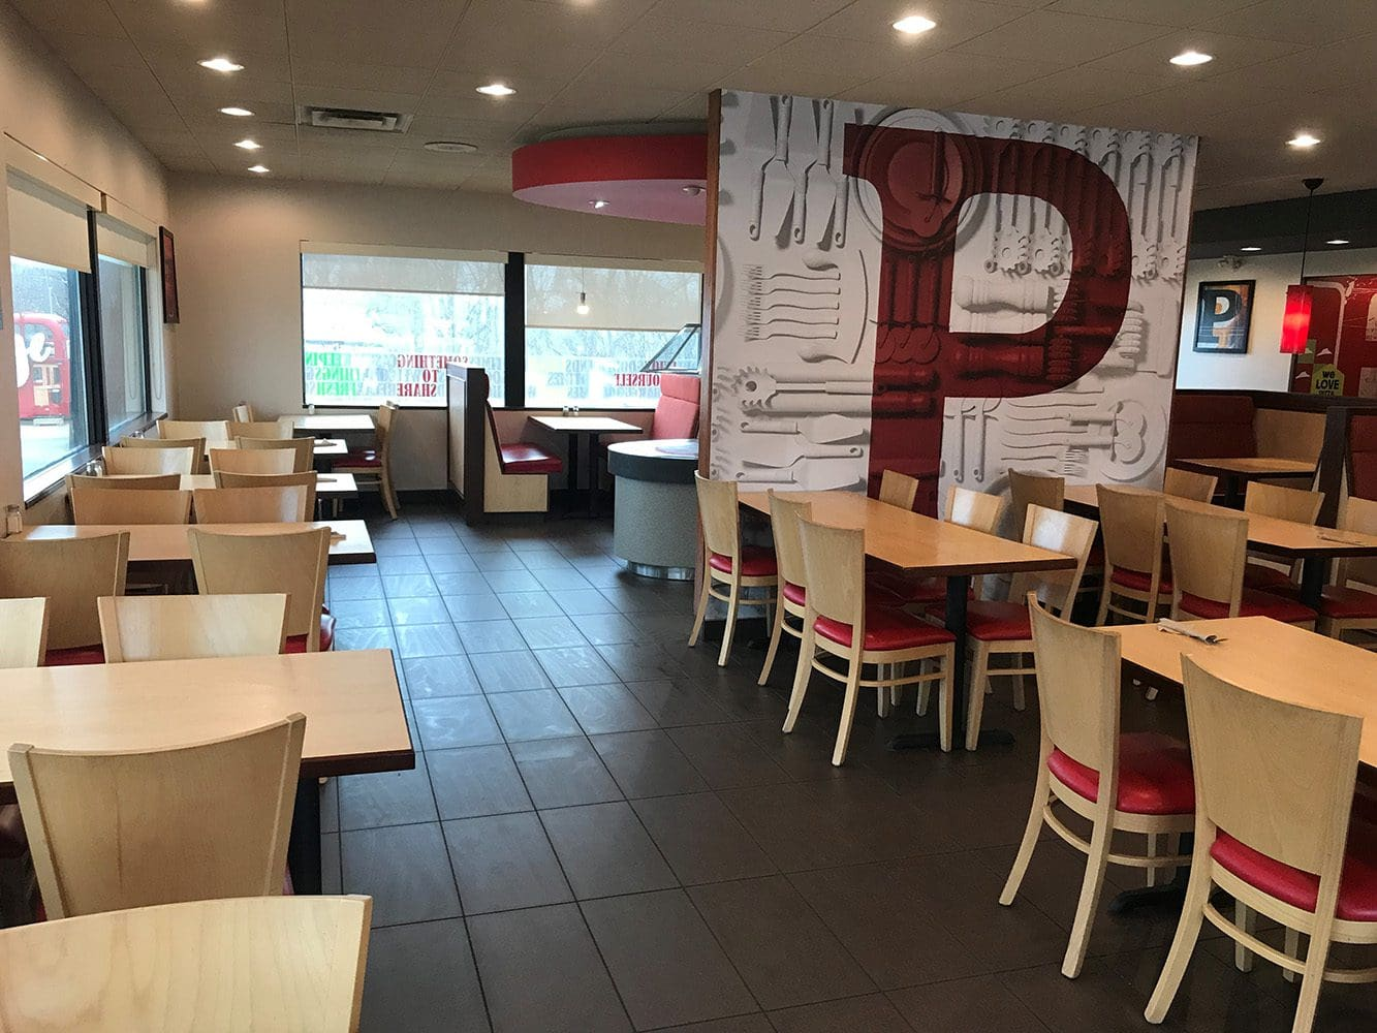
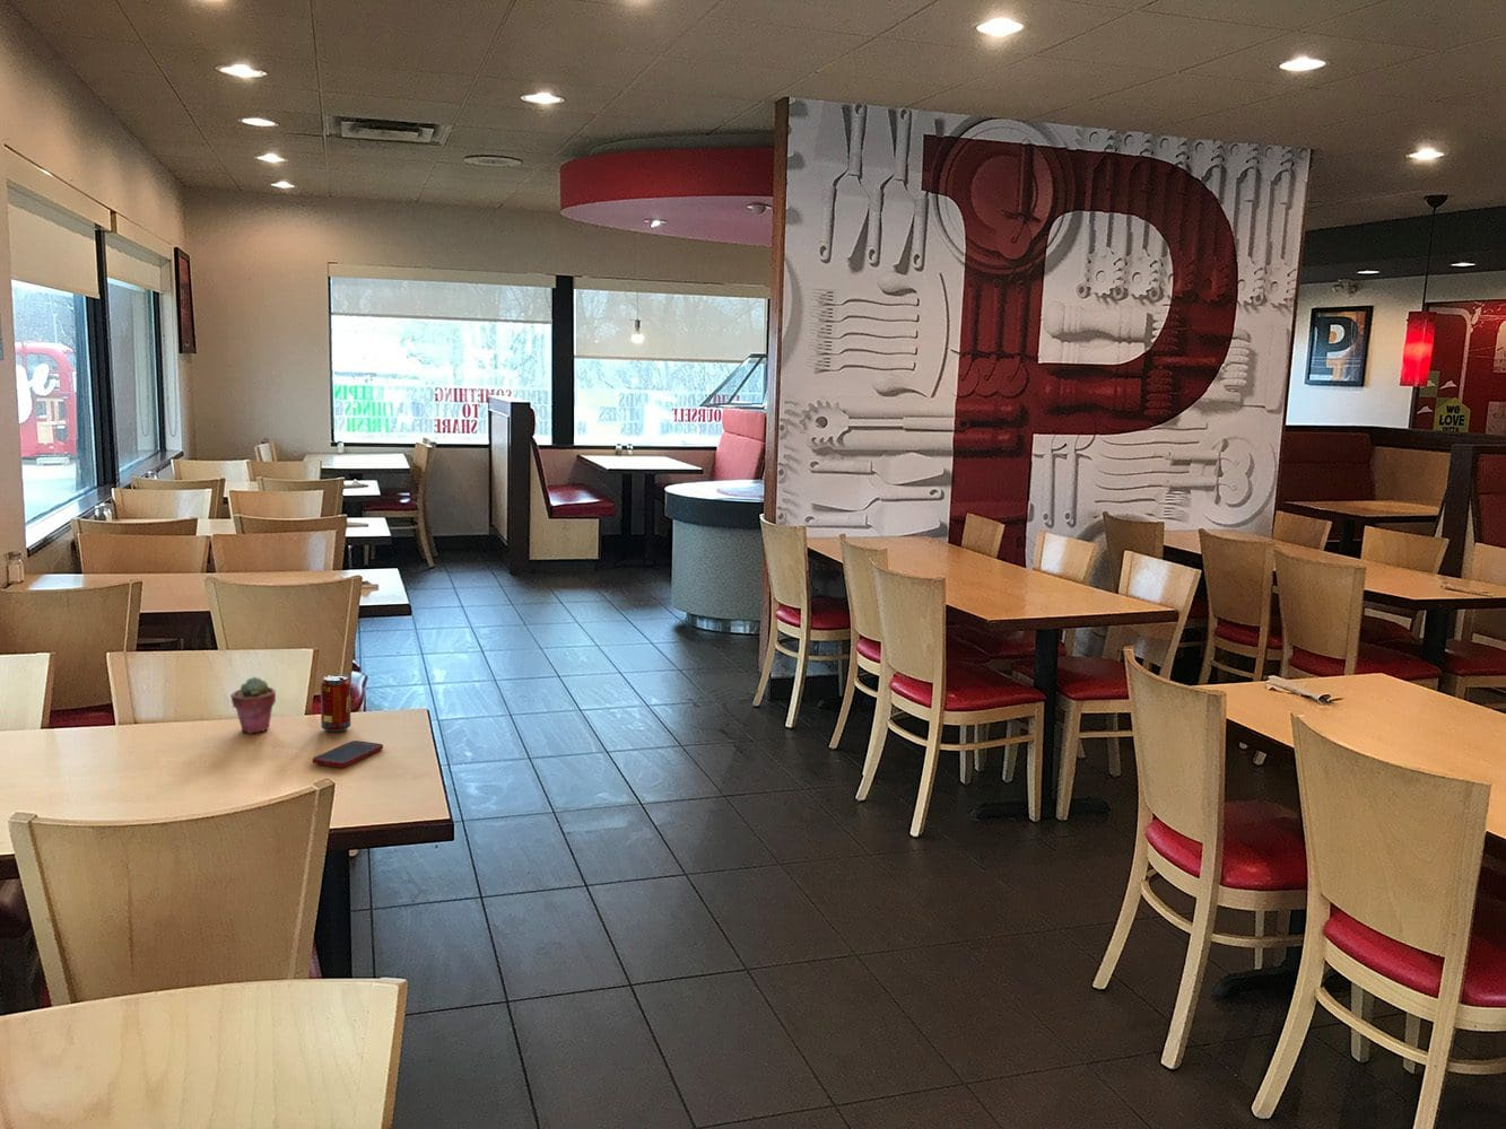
+ cell phone [311,740,385,767]
+ beverage can [319,674,351,733]
+ potted succulent [229,676,277,734]
